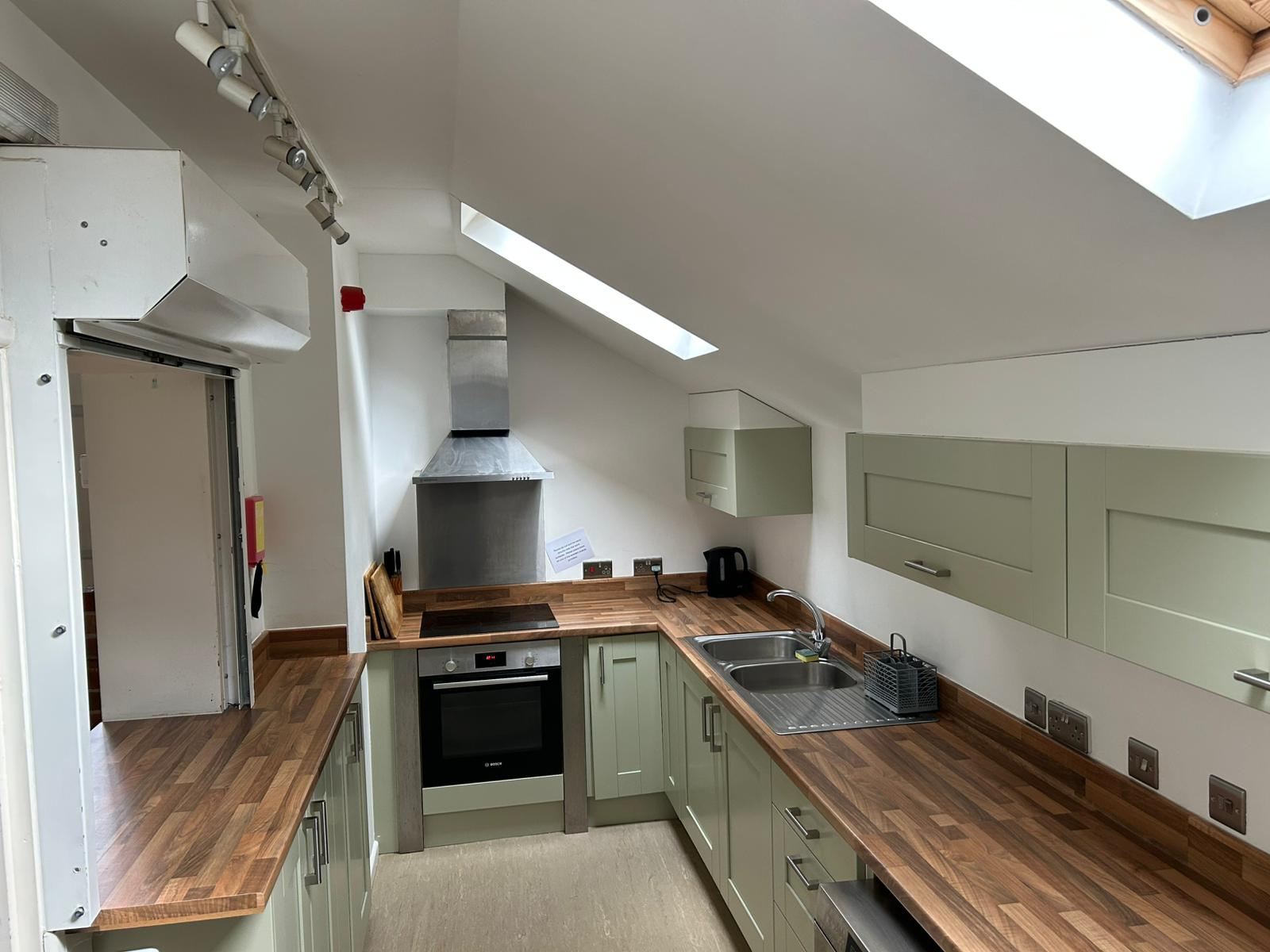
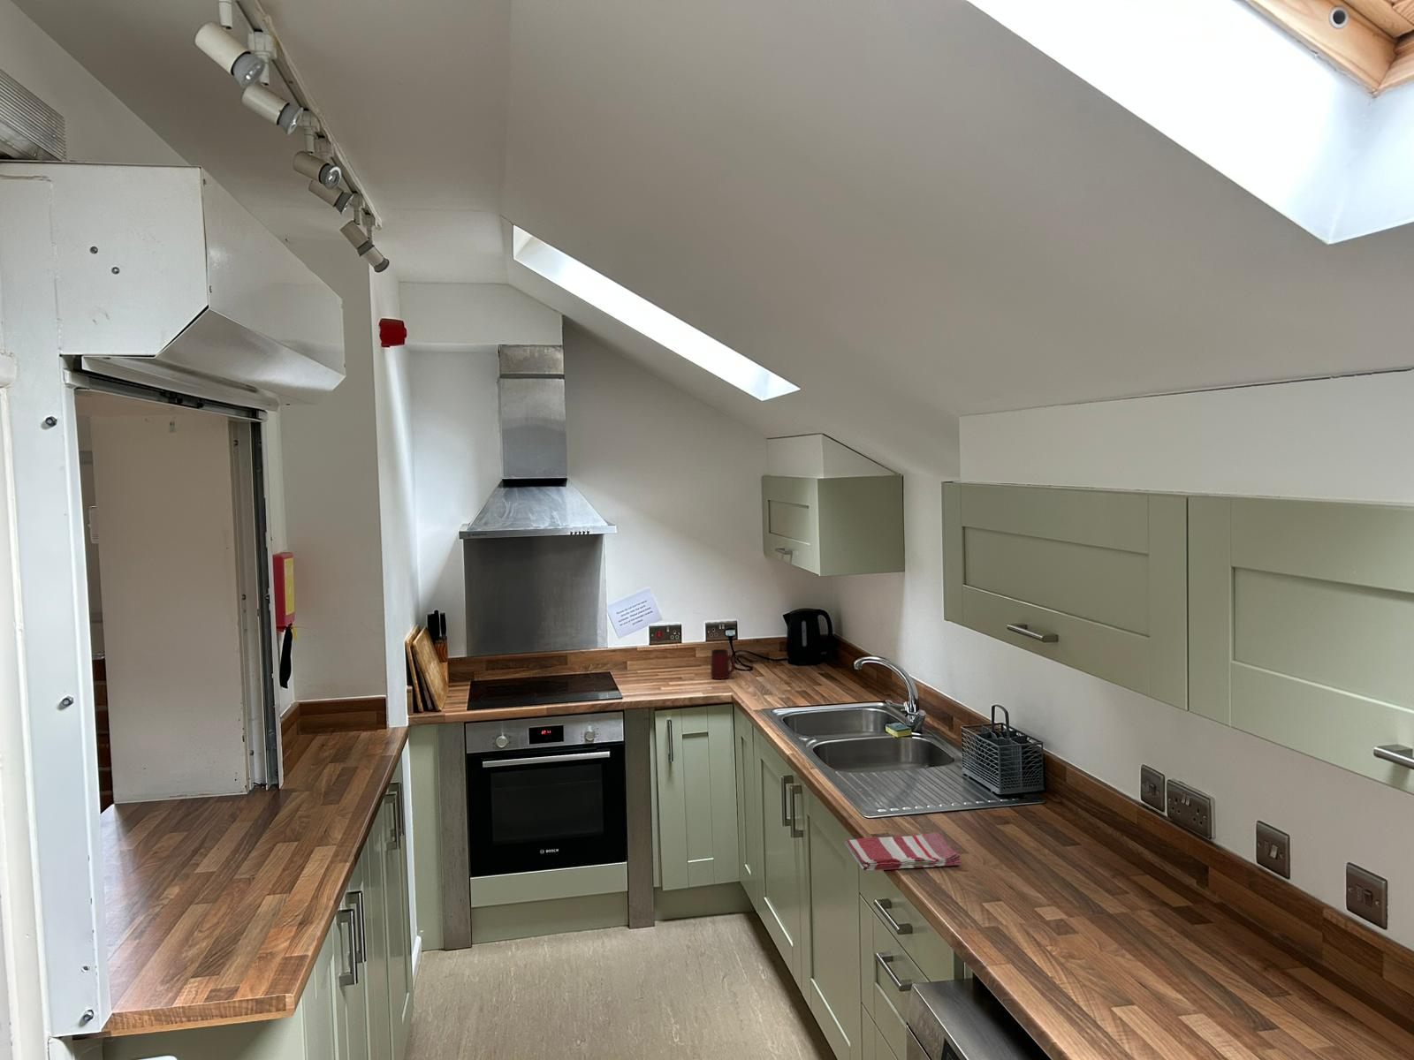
+ dish towel [844,832,962,871]
+ mug [709,648,736,680]
